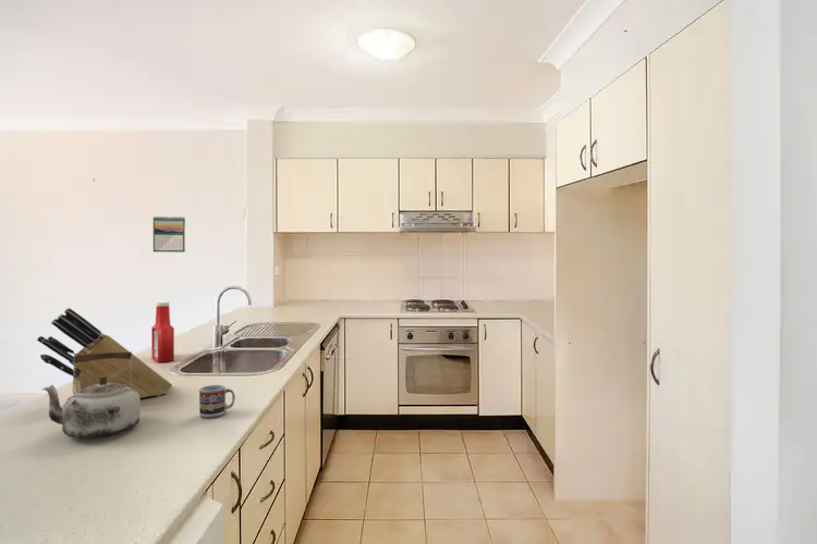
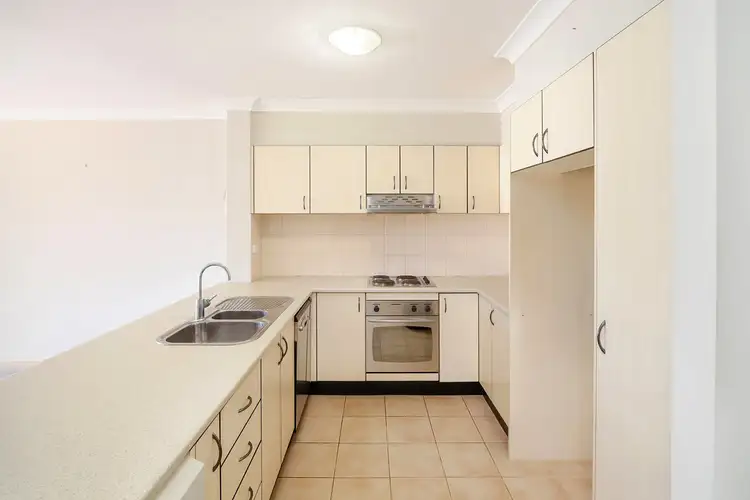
- soap bottle [150,300,175,363]
- calendar [153,215,186,254]
- kettle [41,351,142,440]
- knife block [36,307,173,399]
- cup [198,384,236,419]
